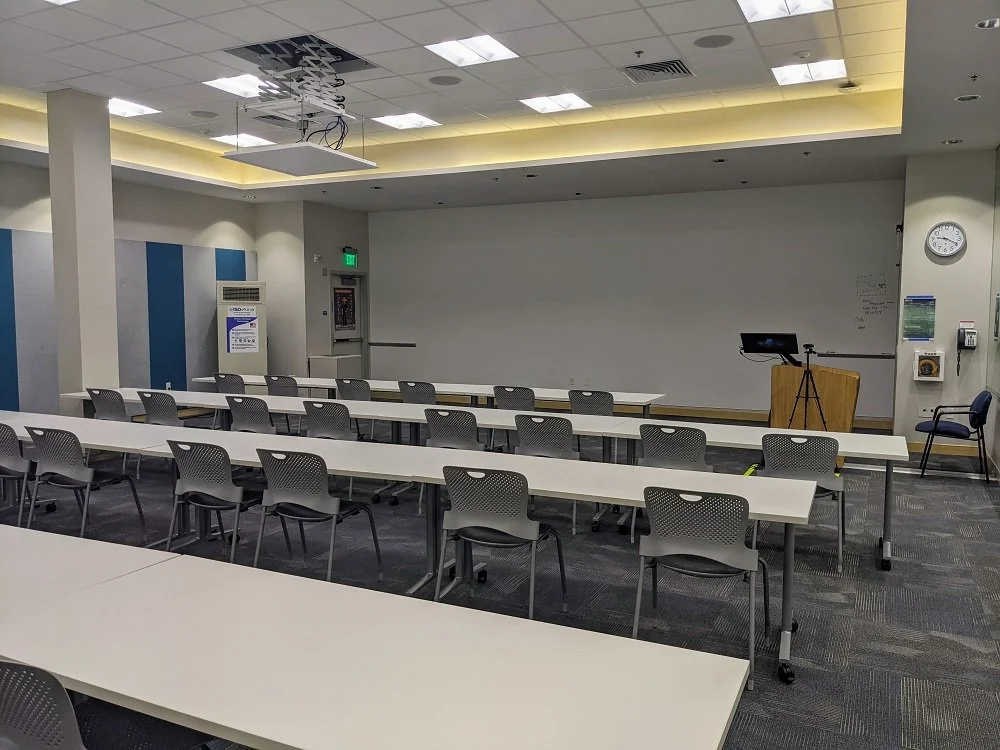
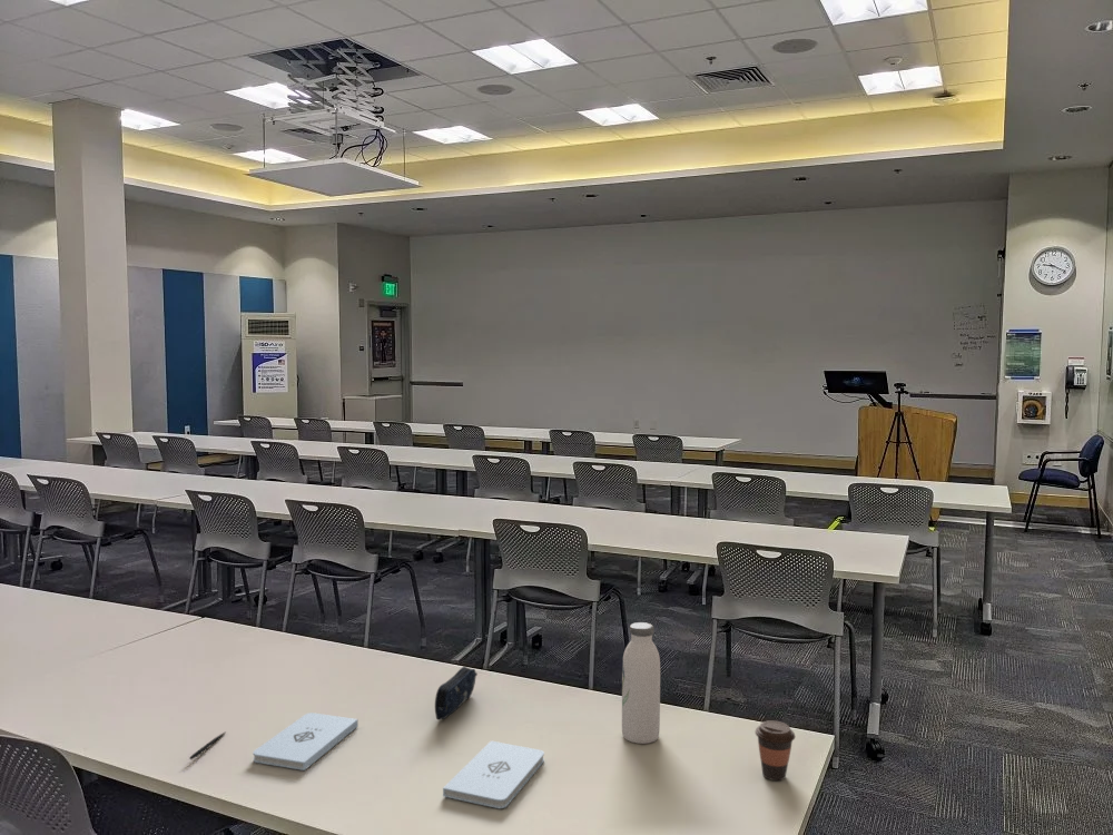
+ notepad [442,740,545,809]
+ pen [188,730,227,760]
+ water bottle [621,621,661,745]
+ coffee cup [754,719,796,782]
+ pencil case [434,666,479,720]
+ notepad [252,711,359,772]
